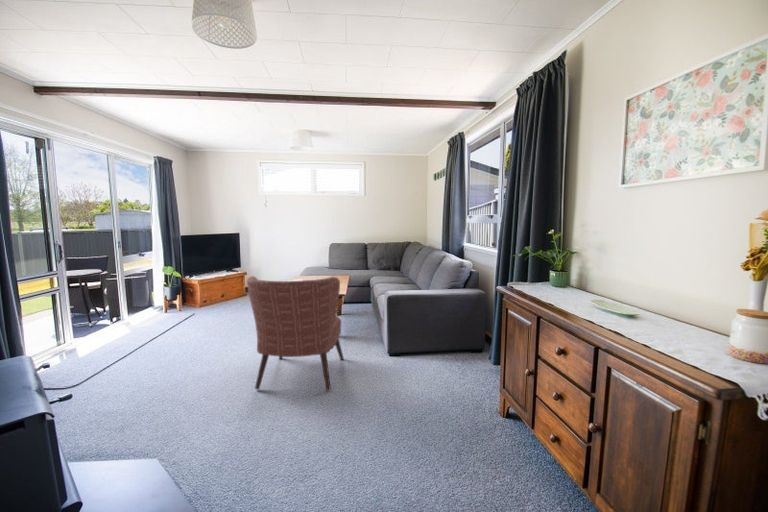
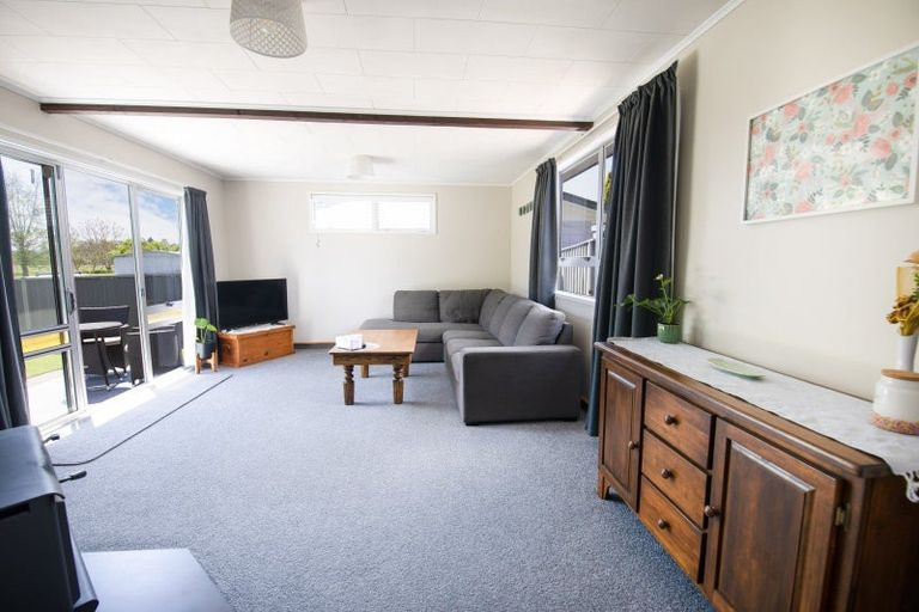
- chair [246,275,345,392]
